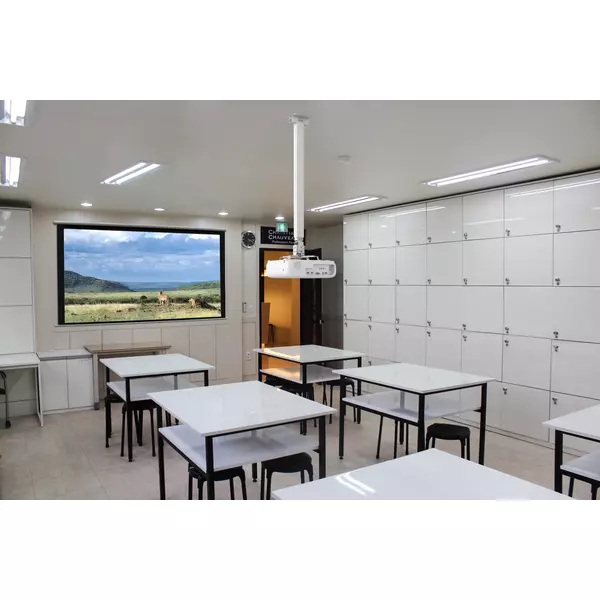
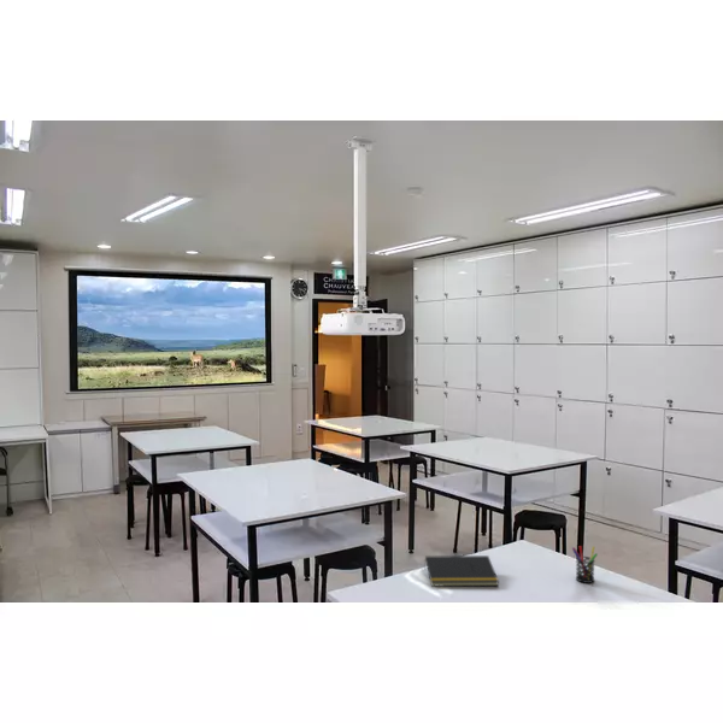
+ notepad [423,554,500,588]
+ pen holder [571,545,599,584]
